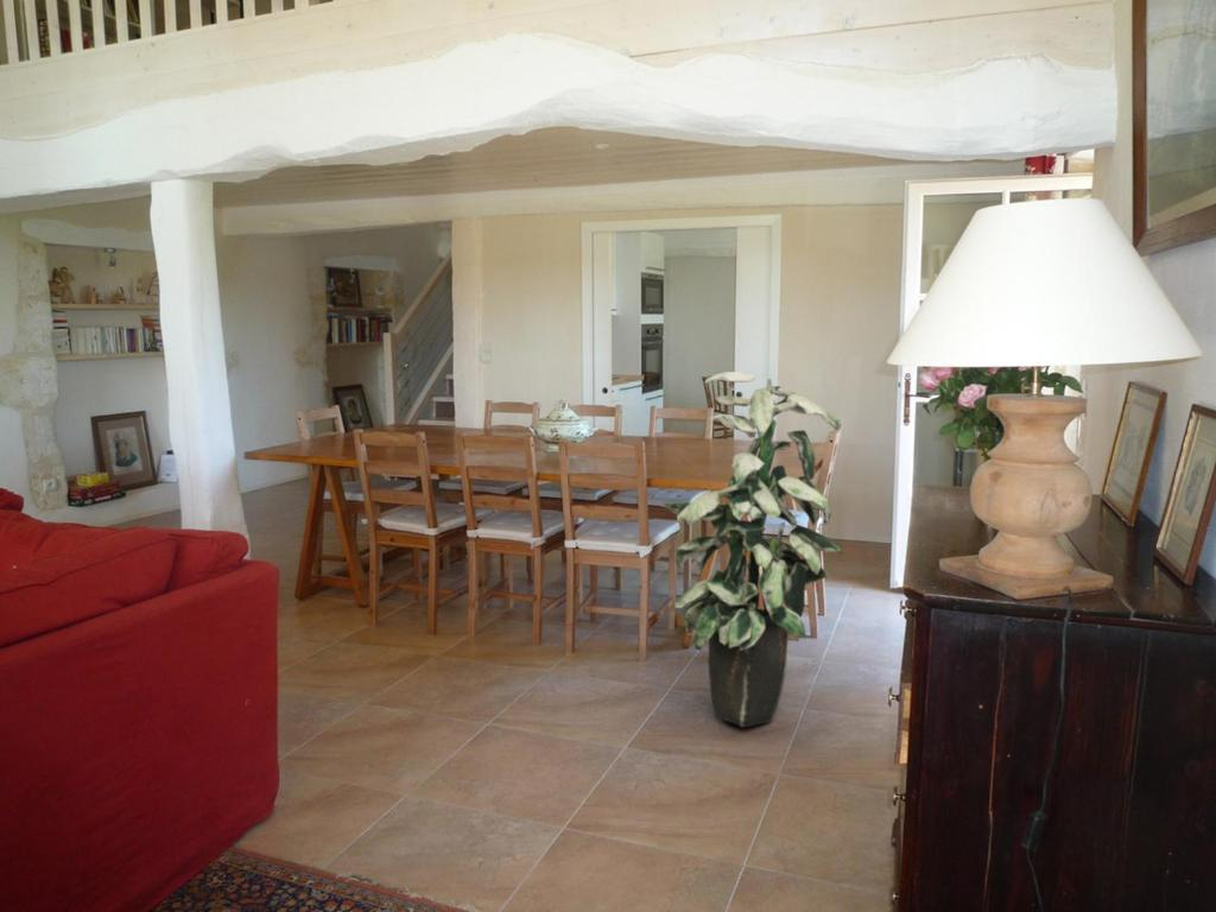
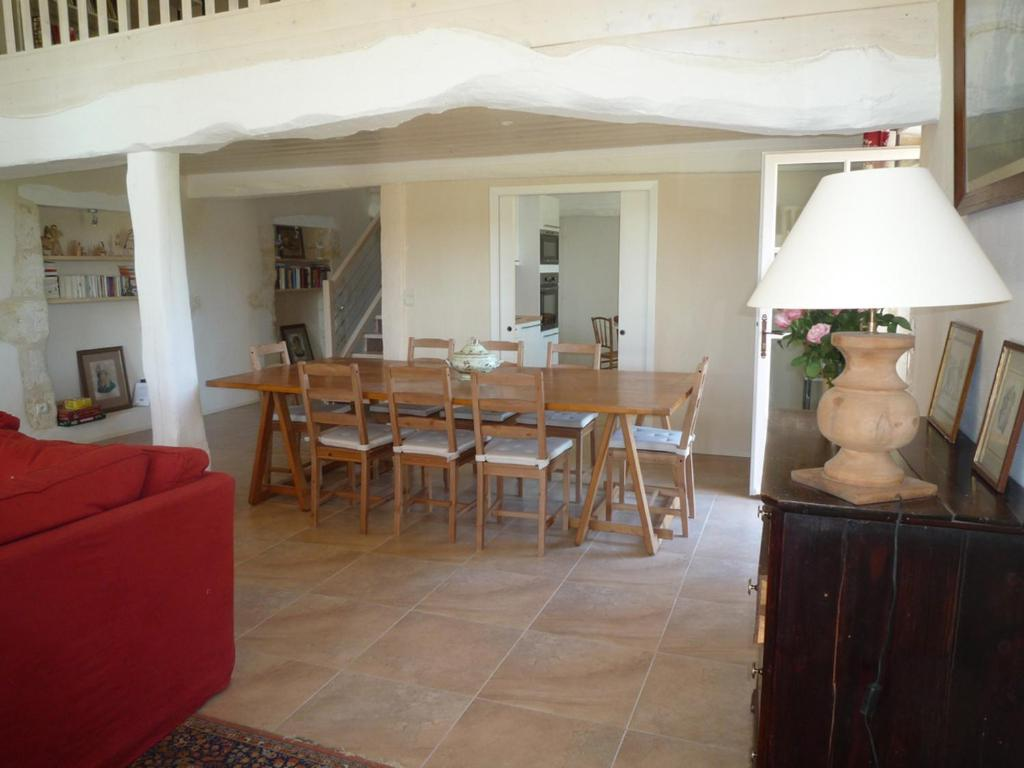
- indoor plant [659,370,844,728]
